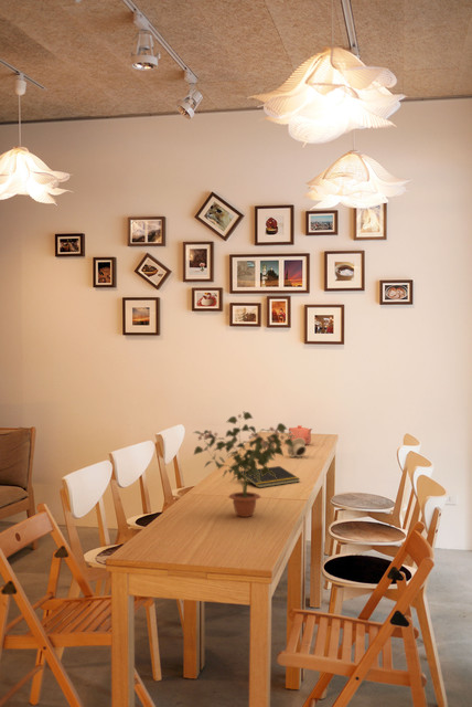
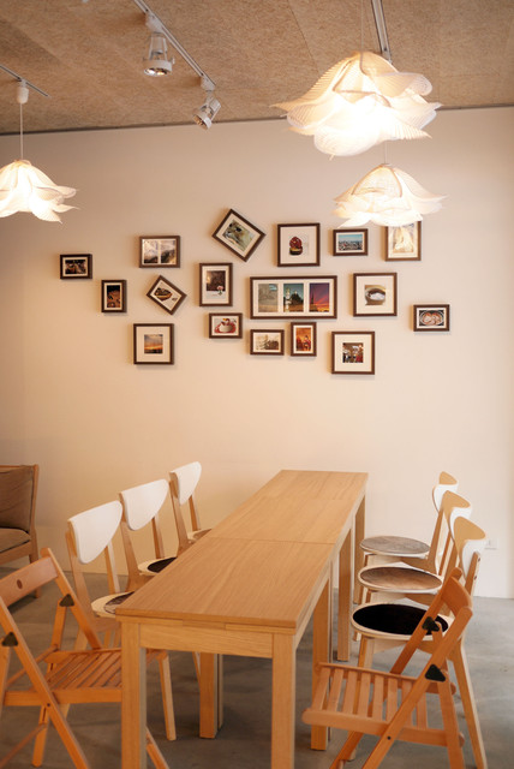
- teapot [287,424,313,445]
- cup [287,439,308,458]
- potted plant [193,410,296,518]
- notepad [237,465,301,489]
